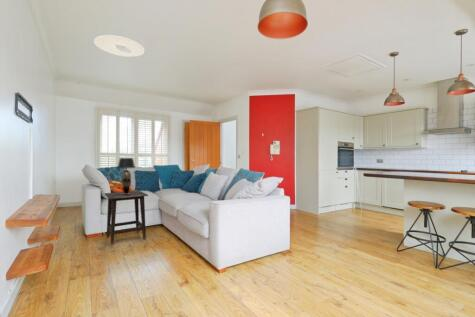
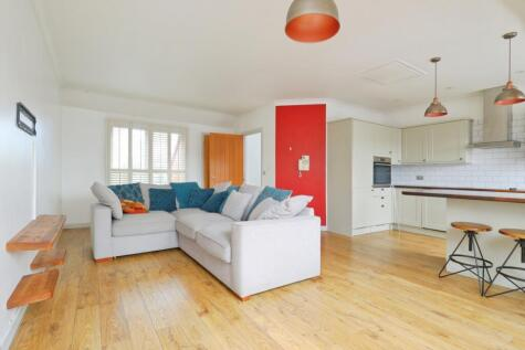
- side table [104,190,149,246]
- ceiling light [93,34,146,58]
- table lamp [117,157,136,194]
